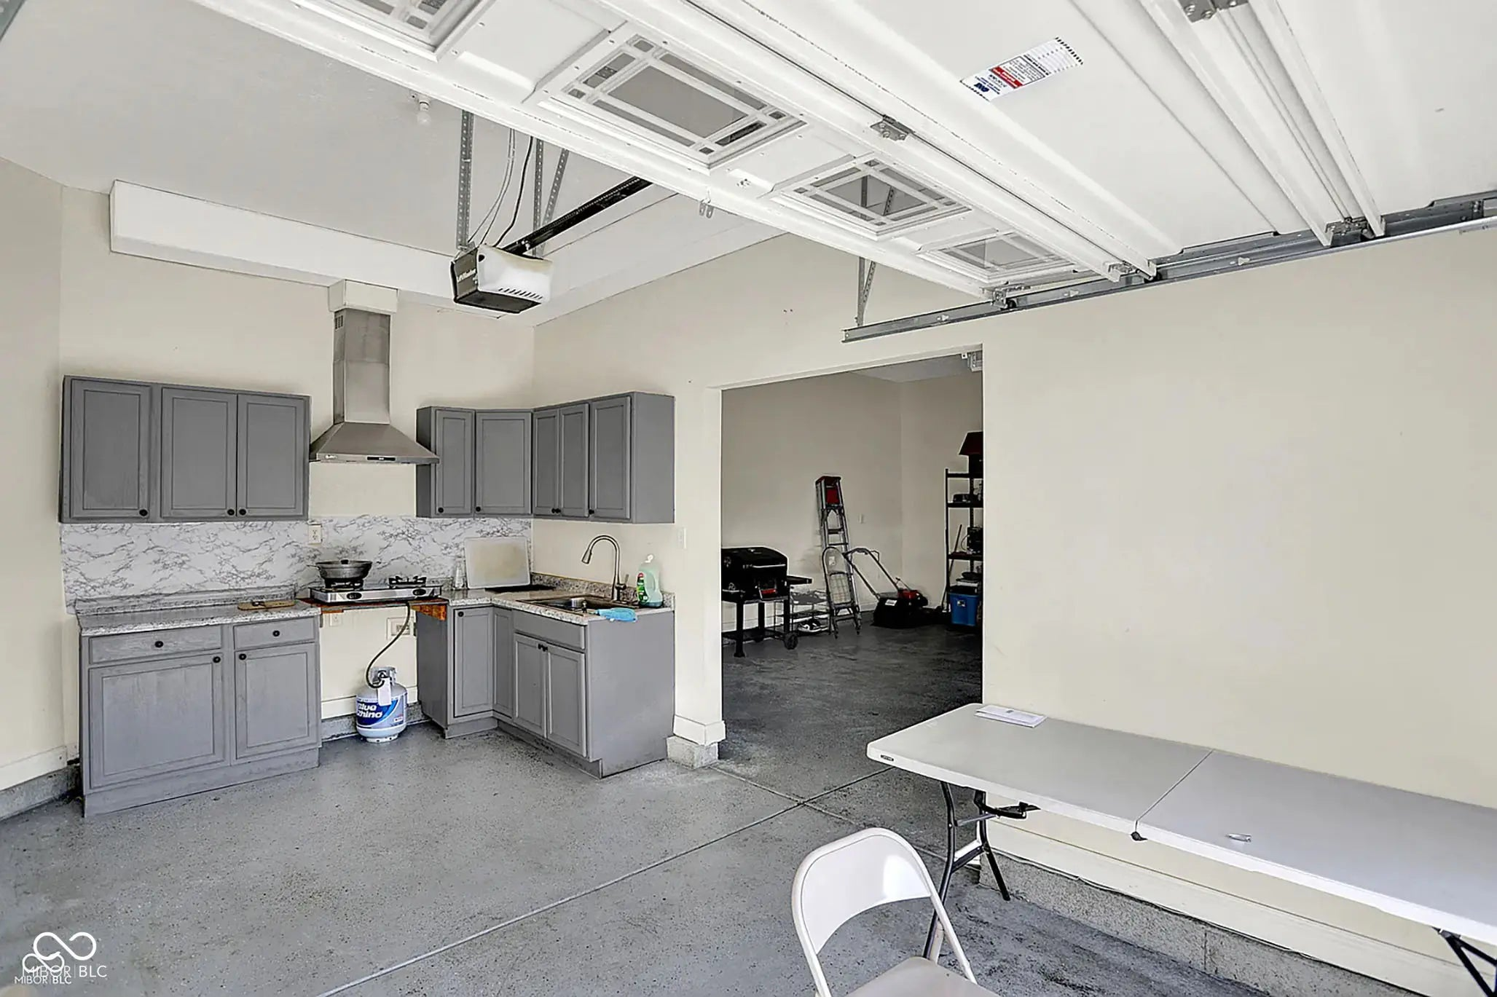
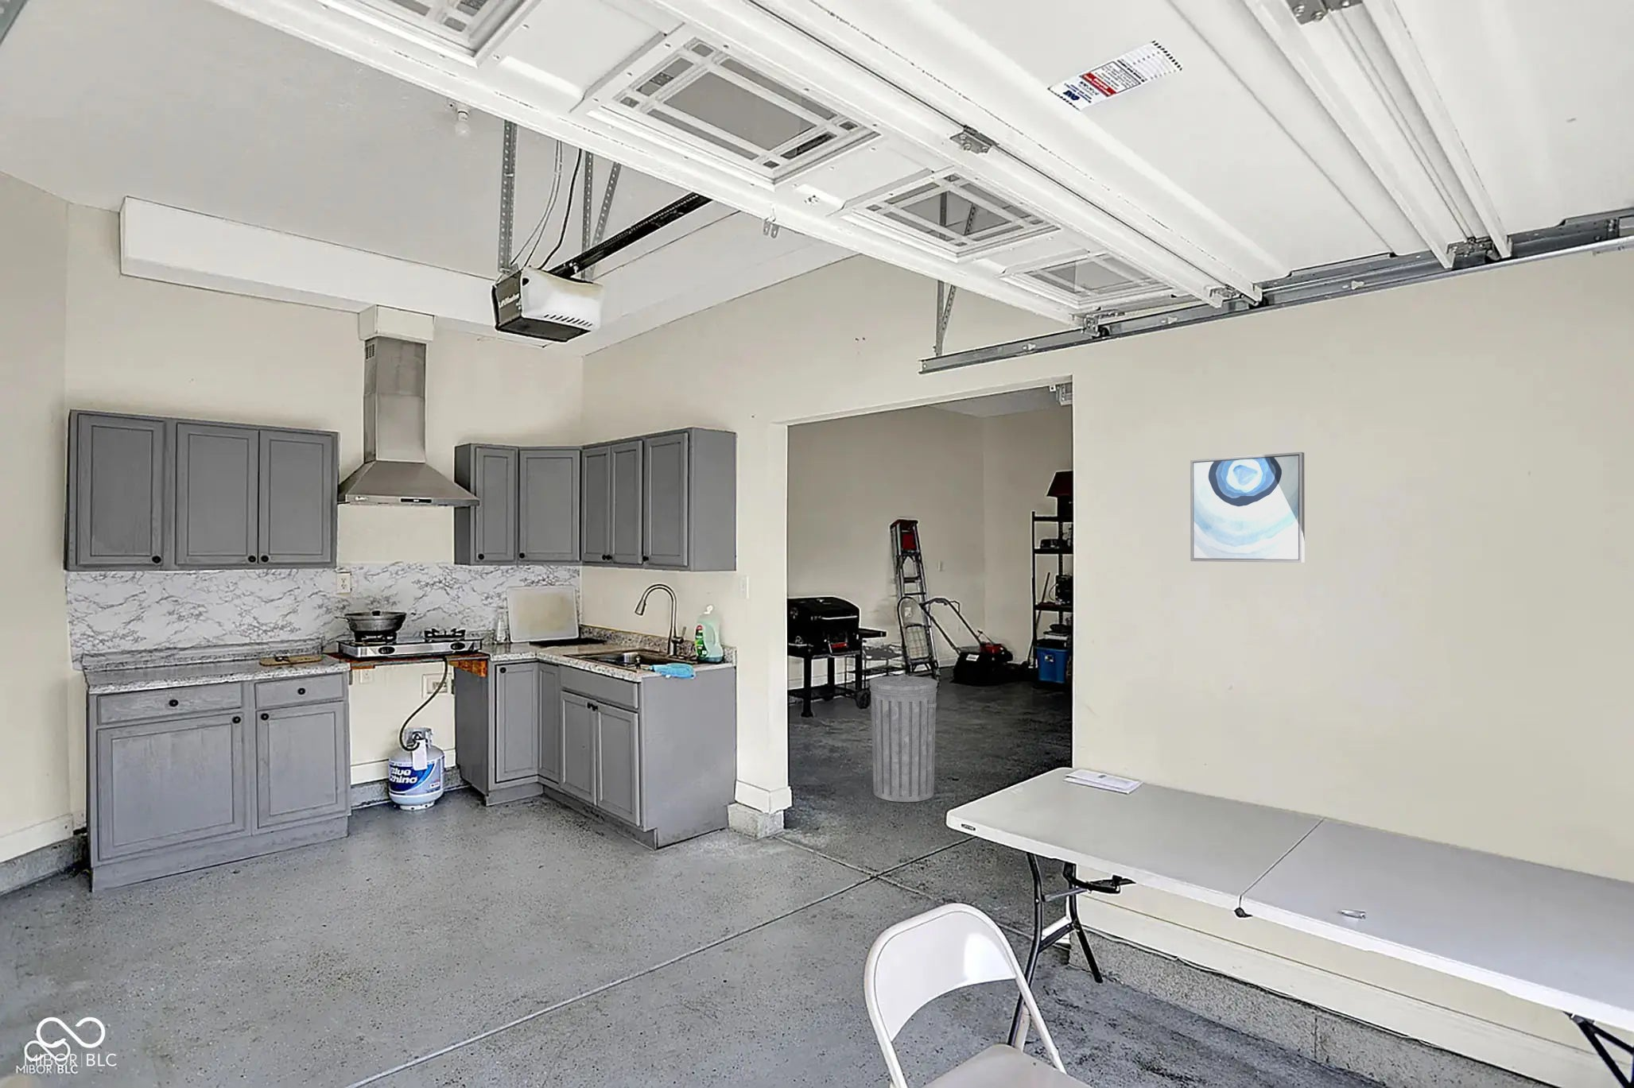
+ trash can [869,674,938,803]
+ wall art [1189,452,1306,563]
